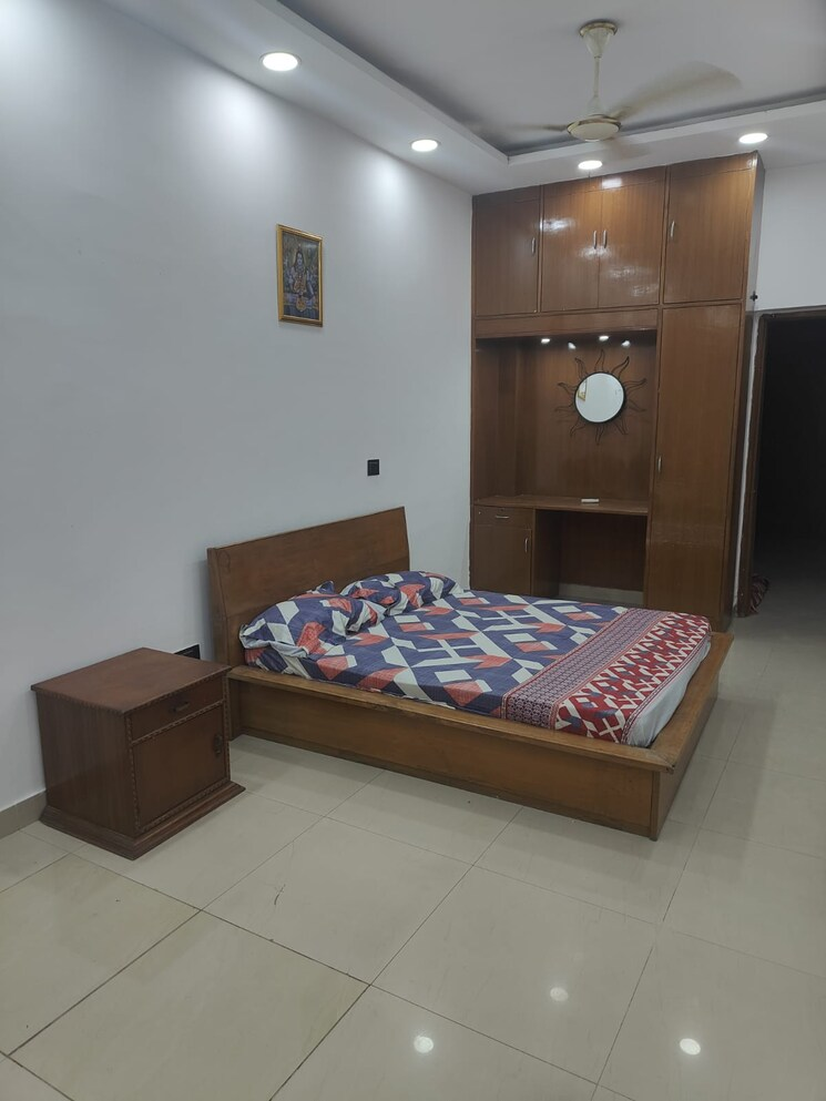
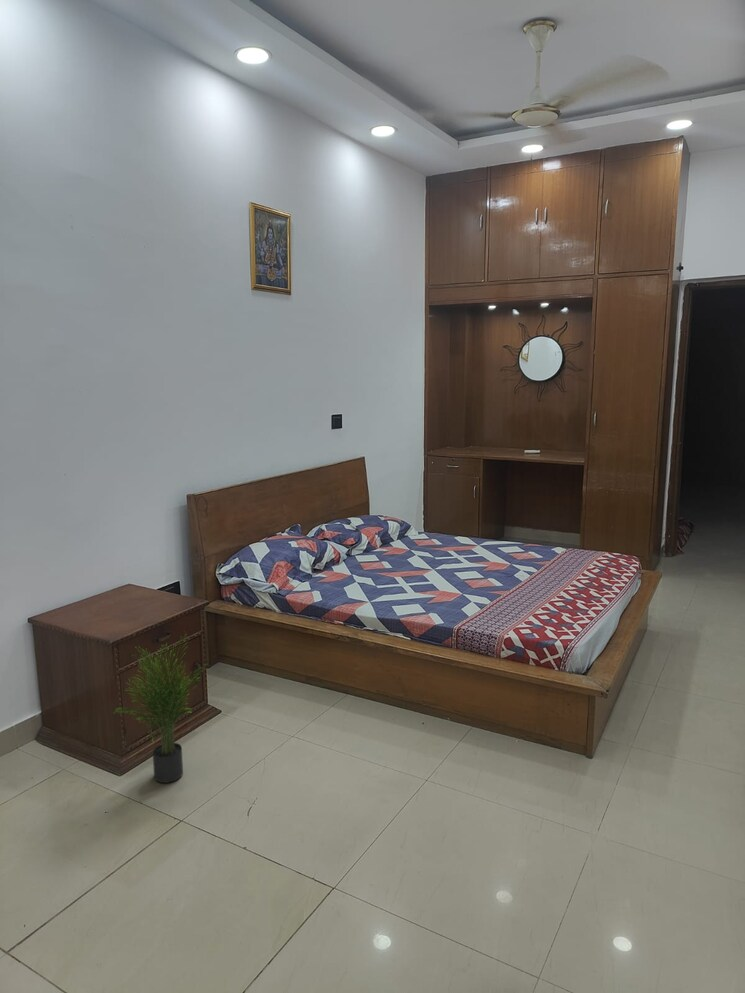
+ potted plant [114,633,207,784]
